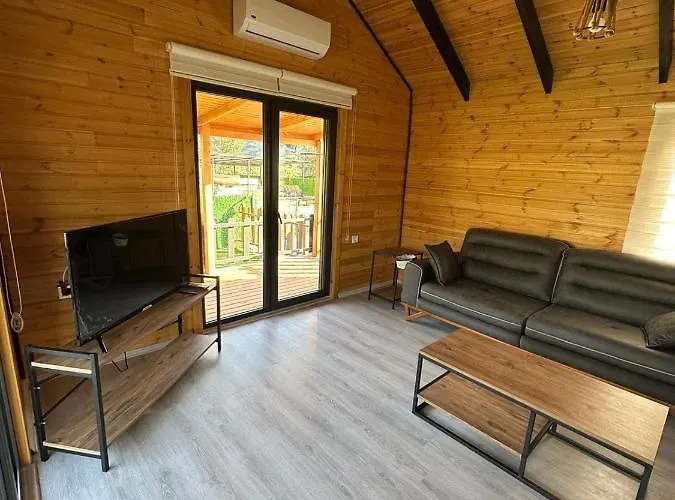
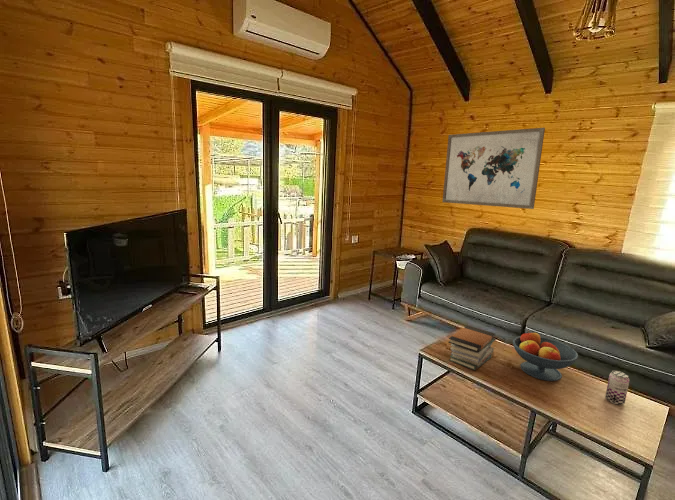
+ wall art [442,127,546,210]
+ fruit bowl [512,329,579,382]
+ book stack [448,325,497,371]
+ beer can [604,370,630,406]
